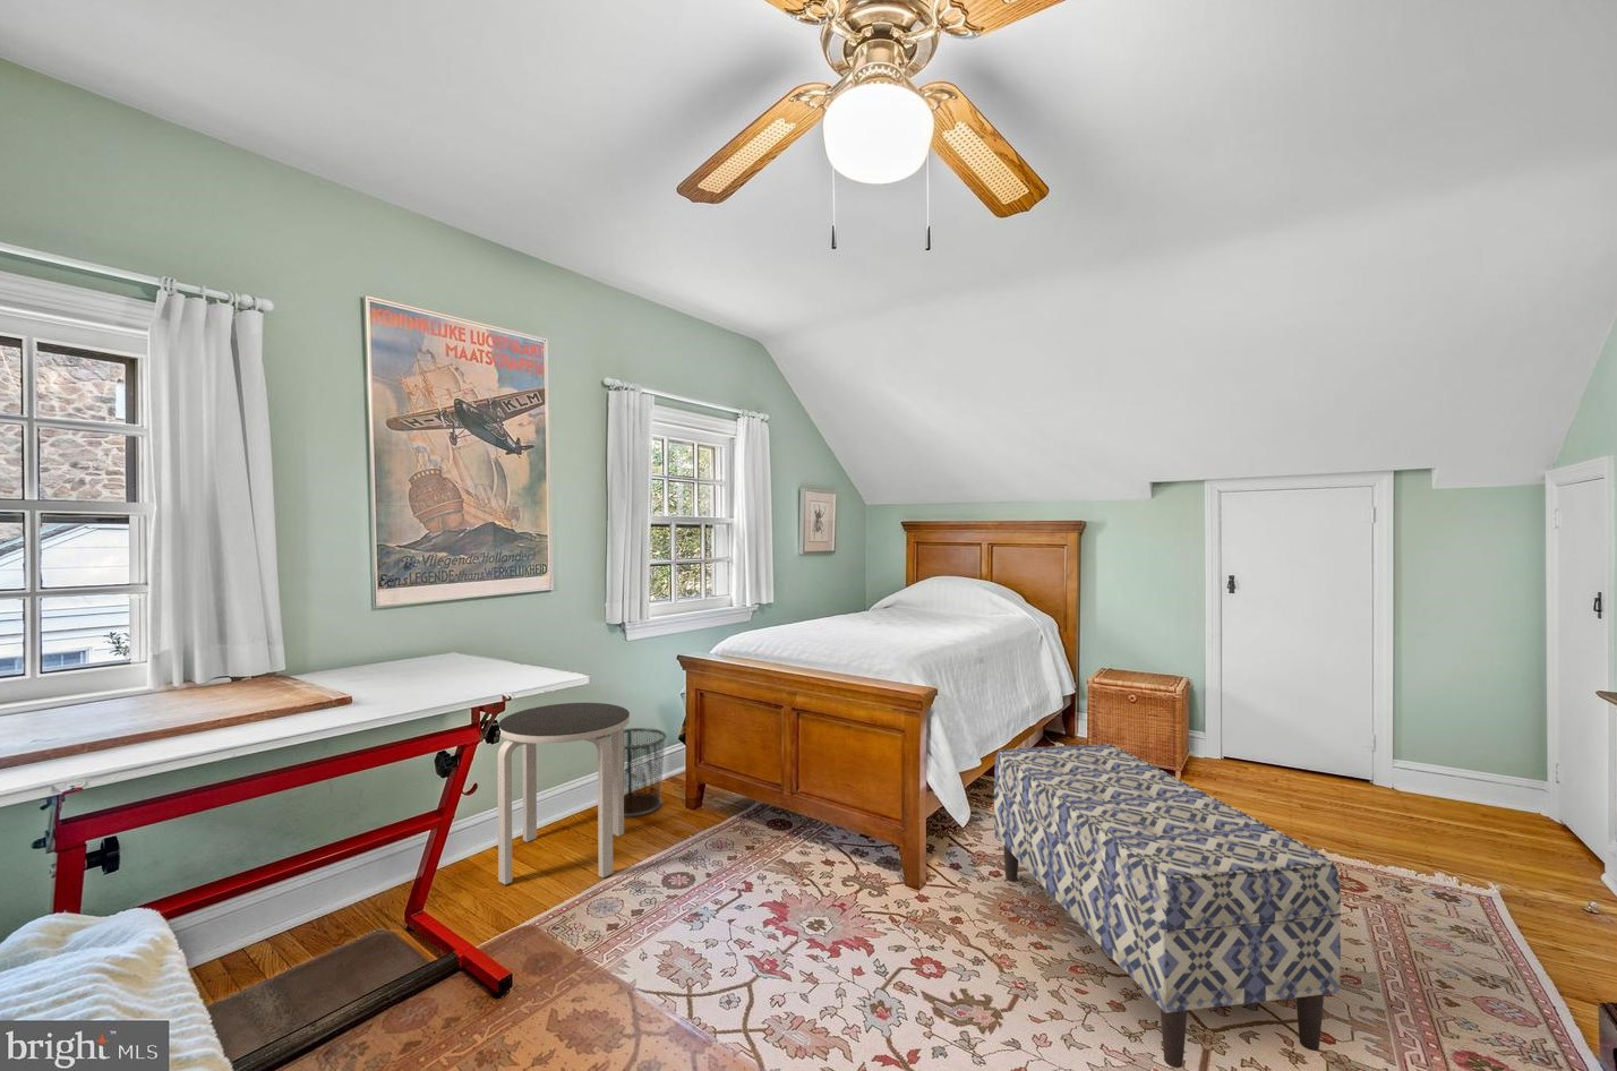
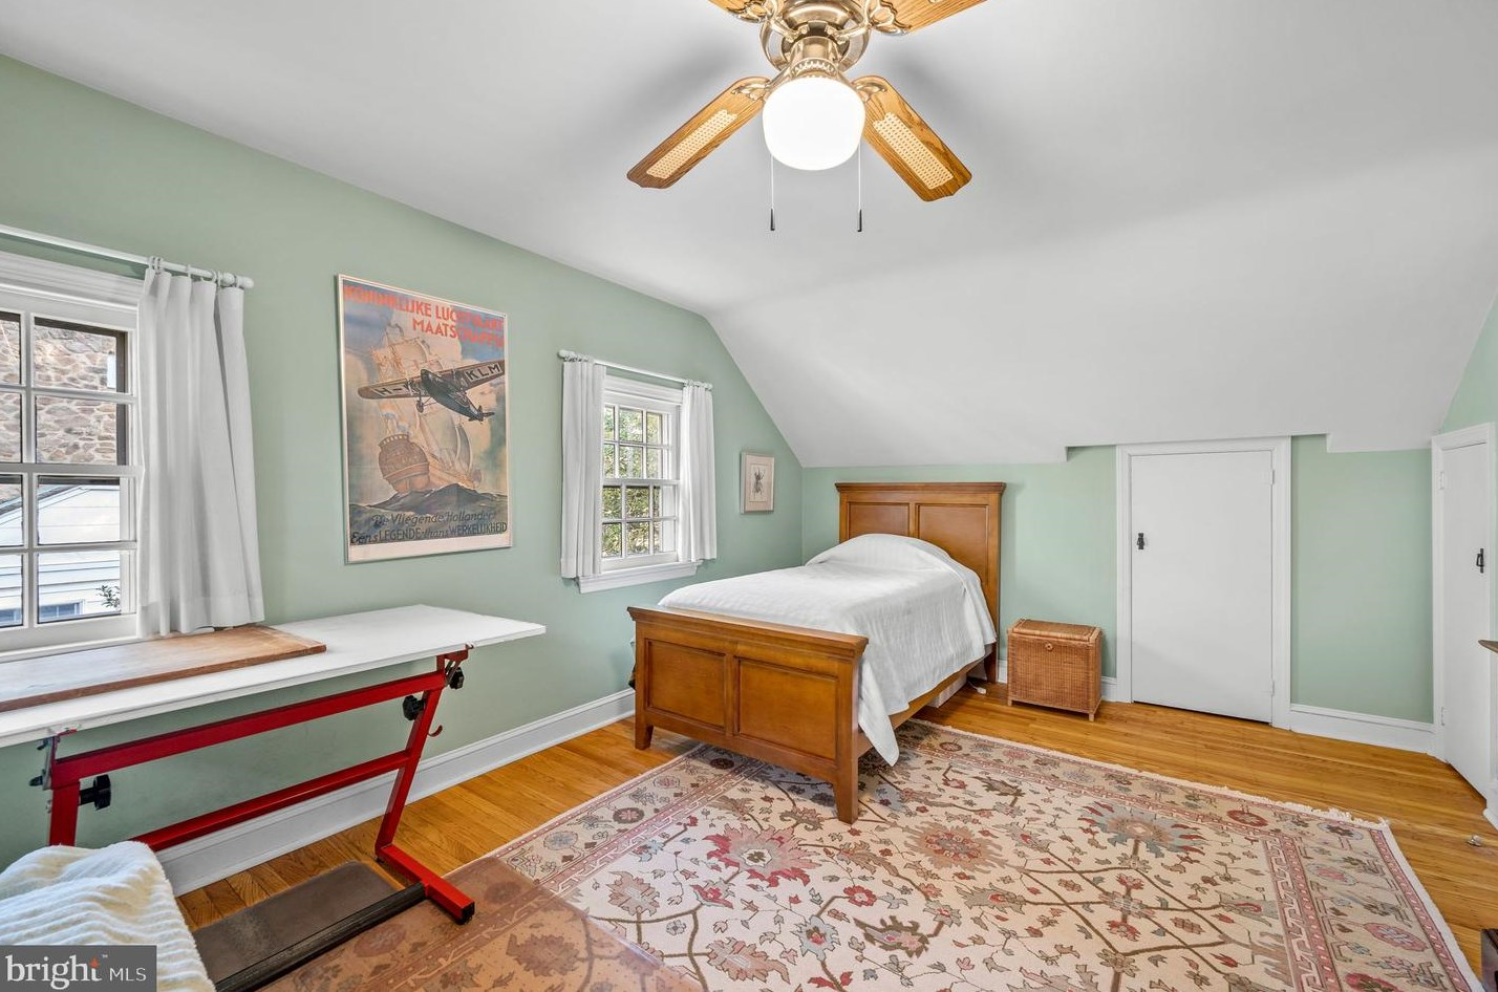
- bench [993,742,1342,1069]
- waste bin [606,727,668,818]
- side table [497,702,631,886]
